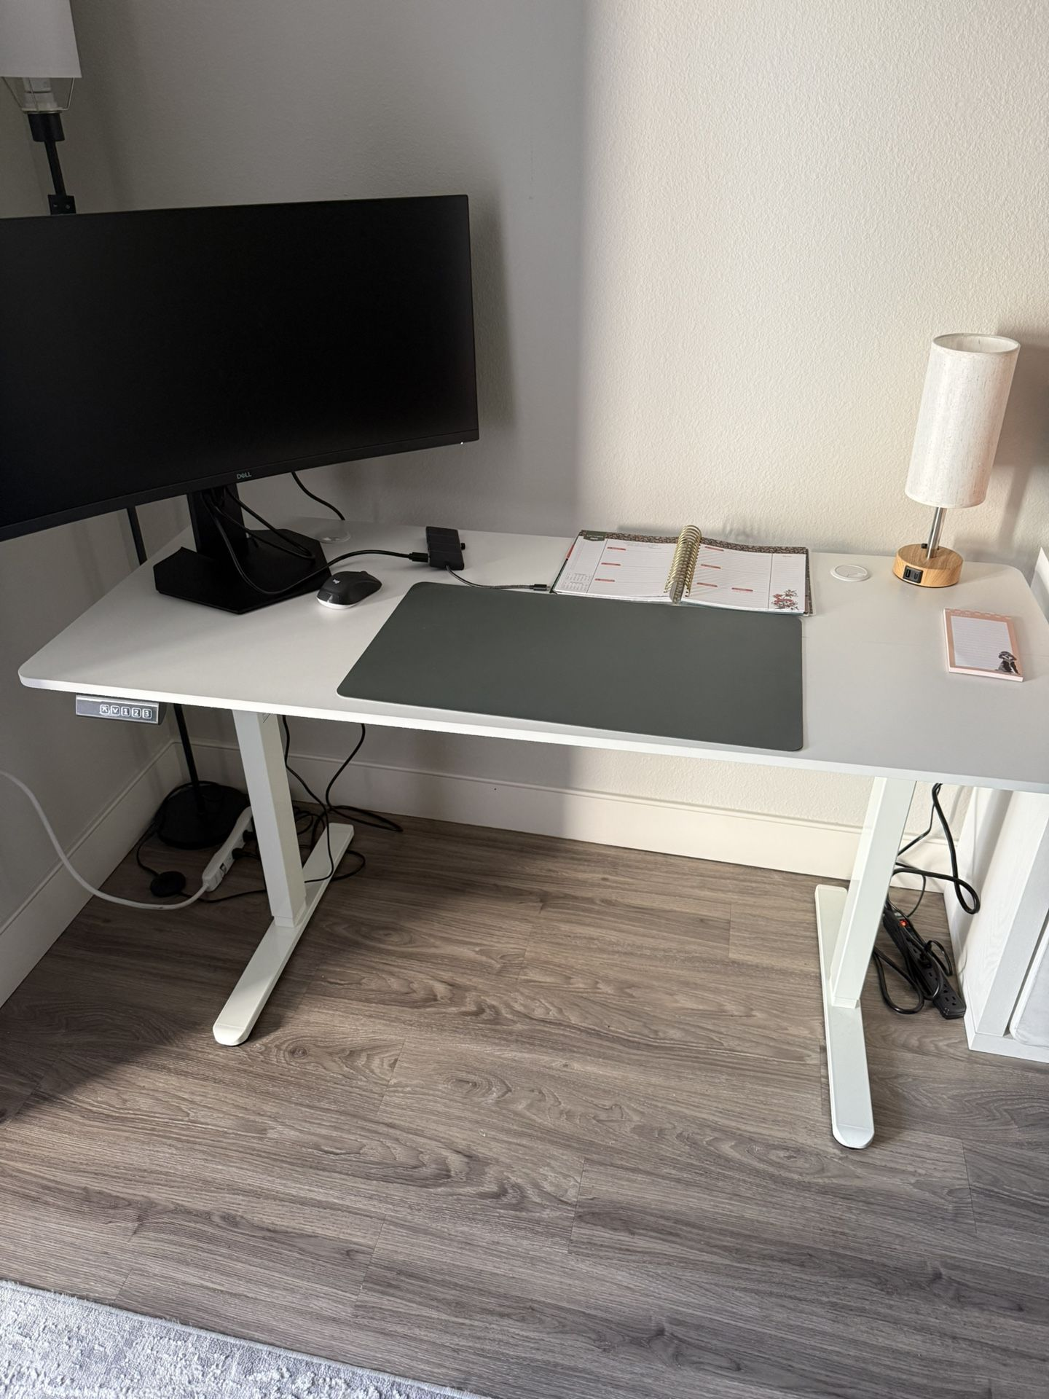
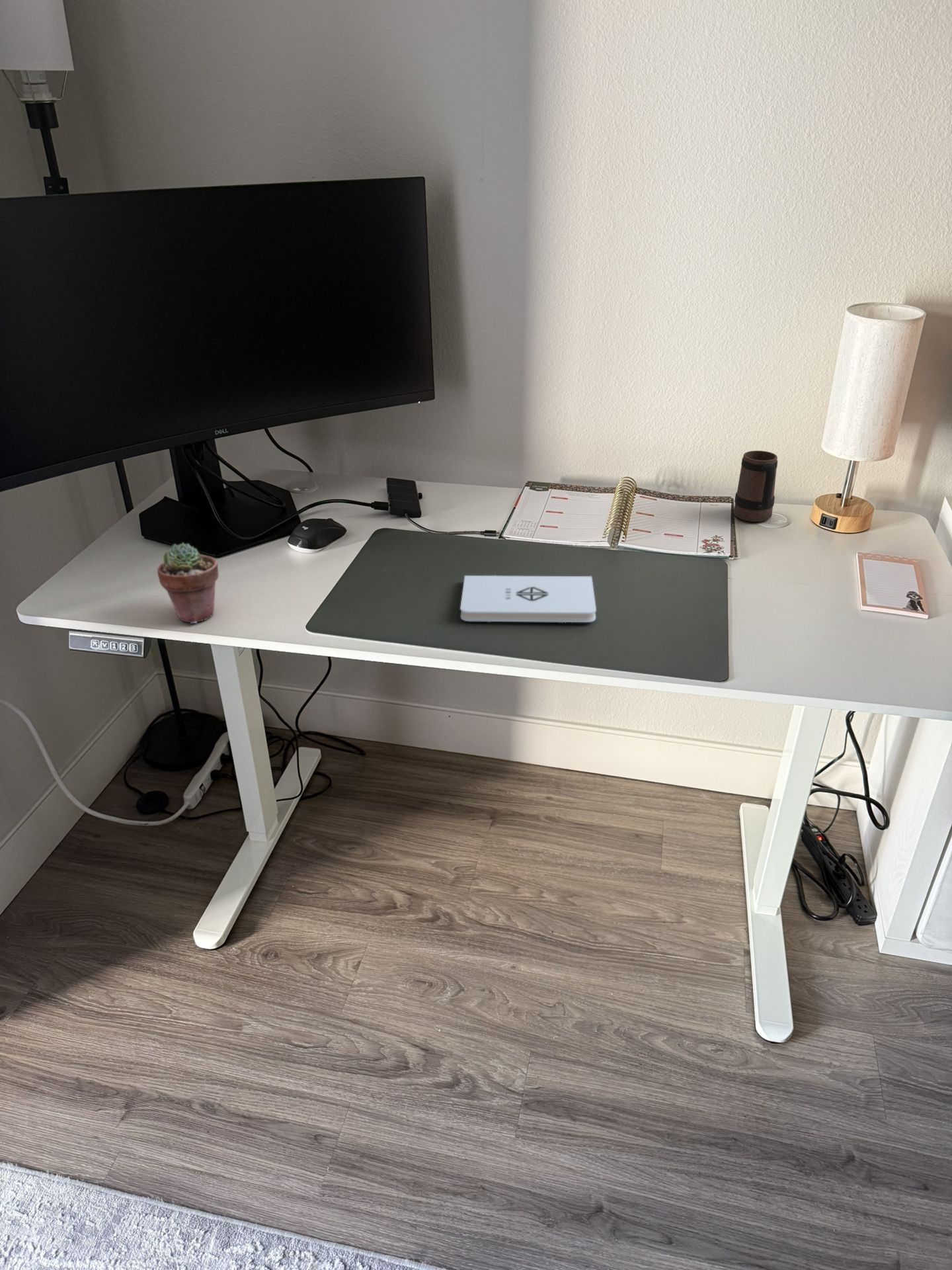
+ notepad [459,575,597,623]
+ potted succulent [157,542,219,624]
+ mug [733,450,778,523]
